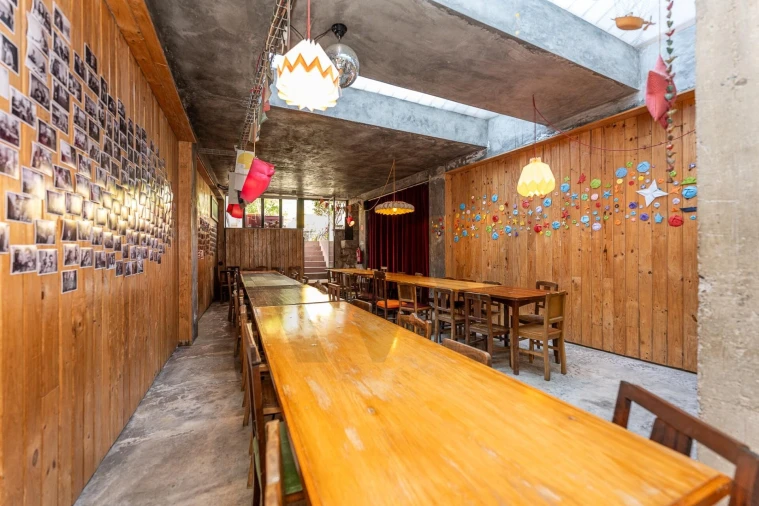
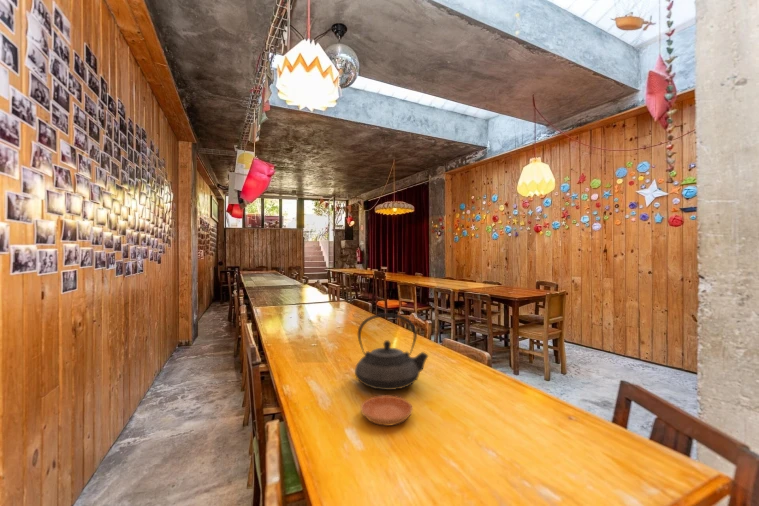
+ saucer [360,395,414,427]
+ teapot [354,312,429,391]
